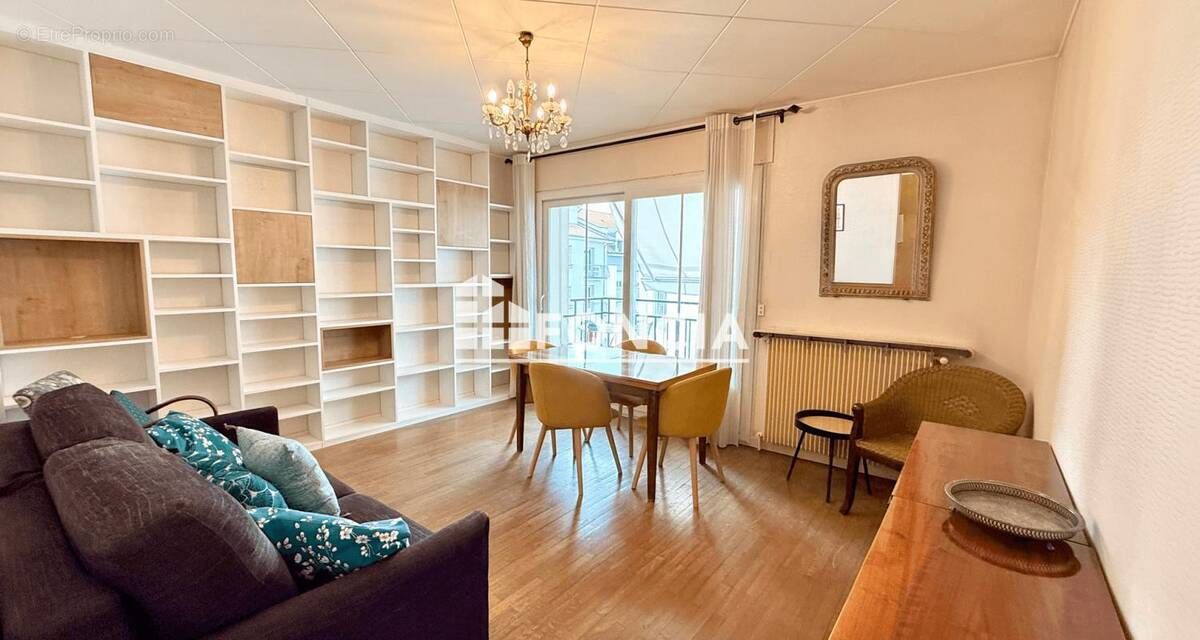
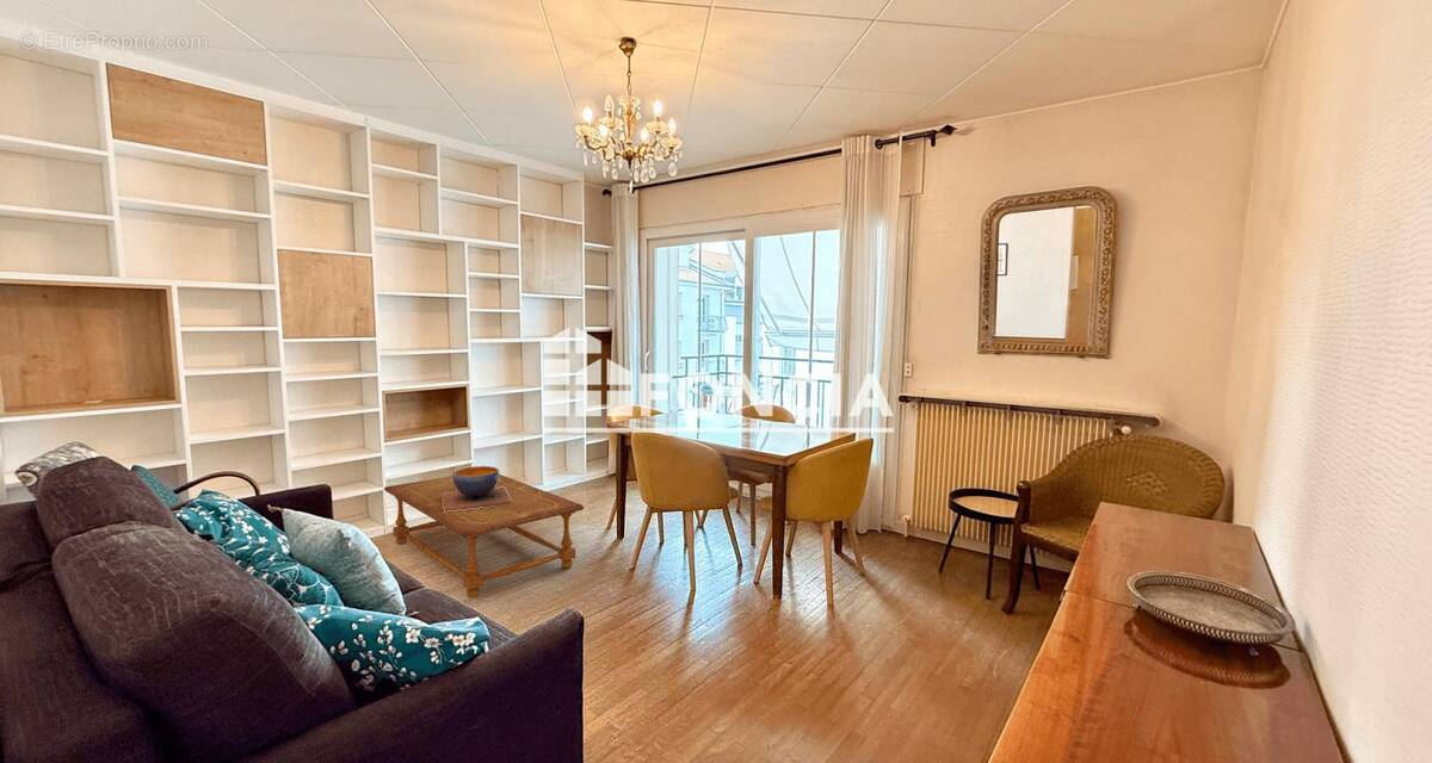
+ decorative bowl [442,465,512,513]
+ coffee table [383,473,585,598]
